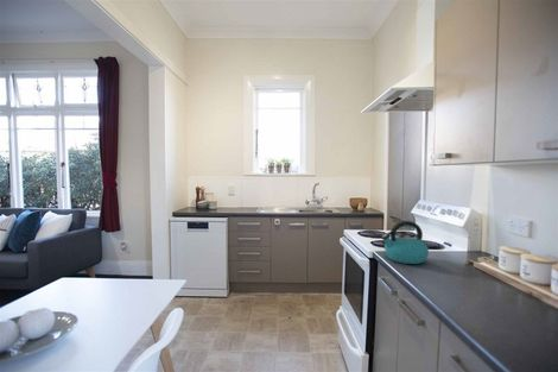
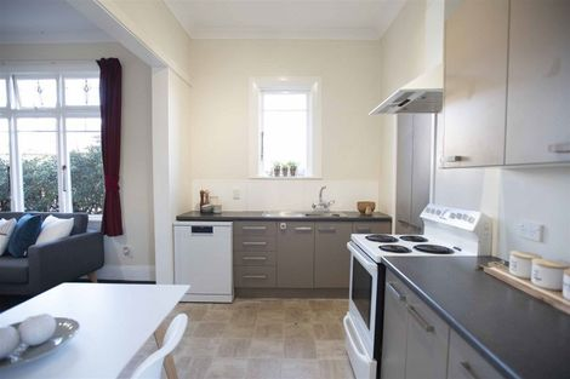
- kettle [380,220,430,265]
